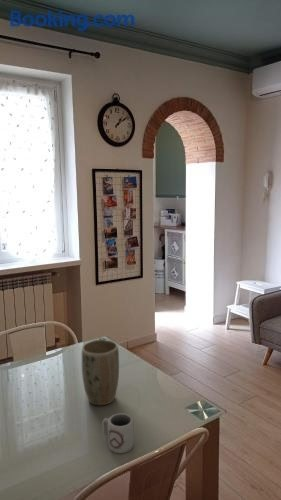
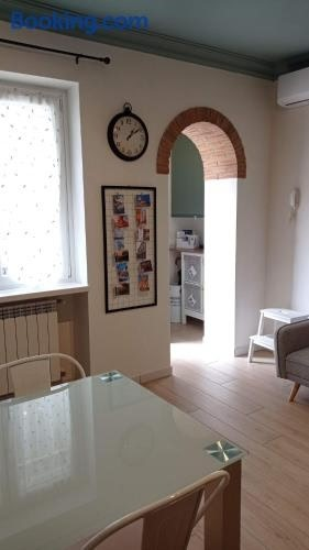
- plant pot [81,339,120,406]
- cup [101,412,135,455]
